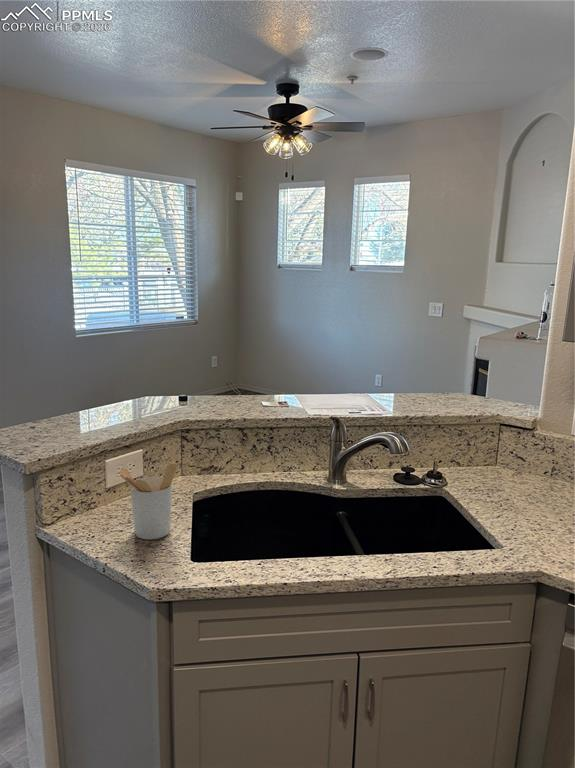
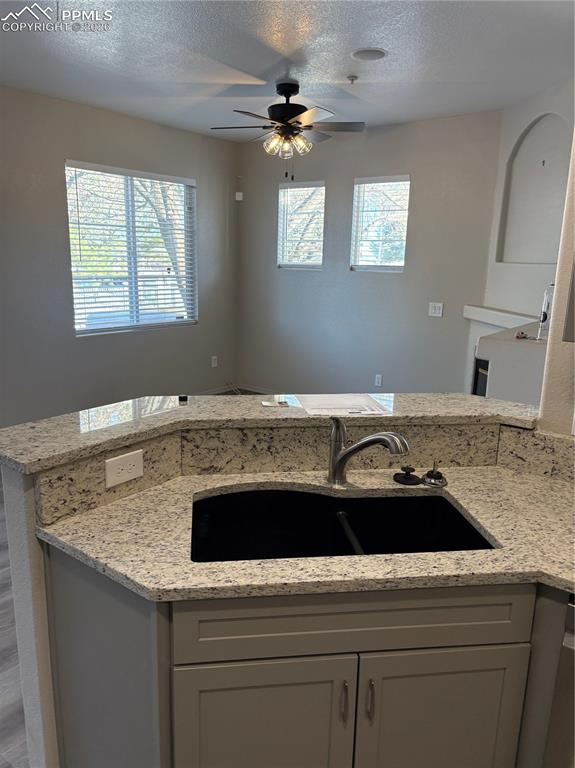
- utensil holder [119,463,178,540]
